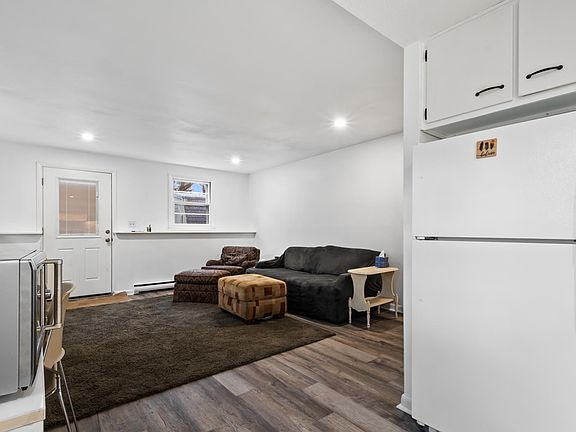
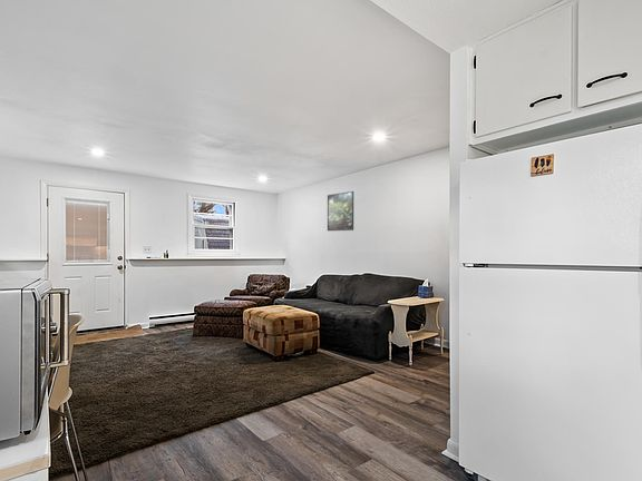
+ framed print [327,190,354,232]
